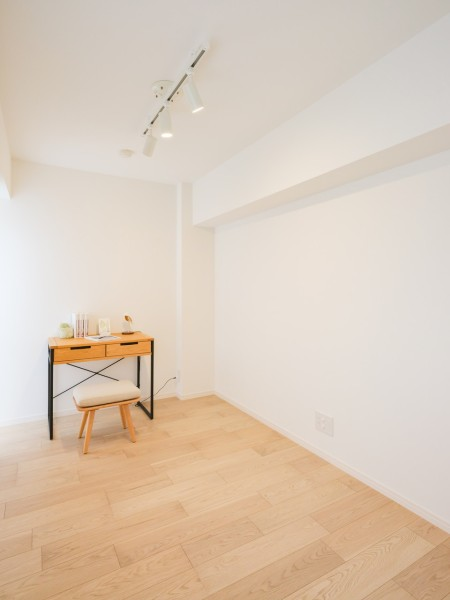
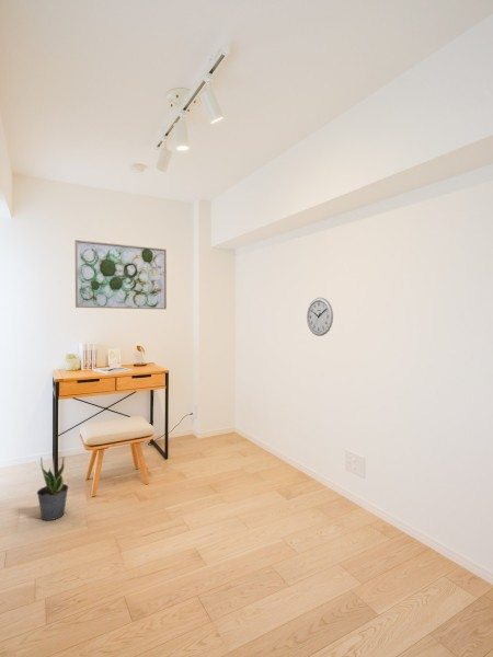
+ wall clock [306,297,334,337]
+ potted plant [36,456,69,521]
+ wall art [74,239,168,310]
